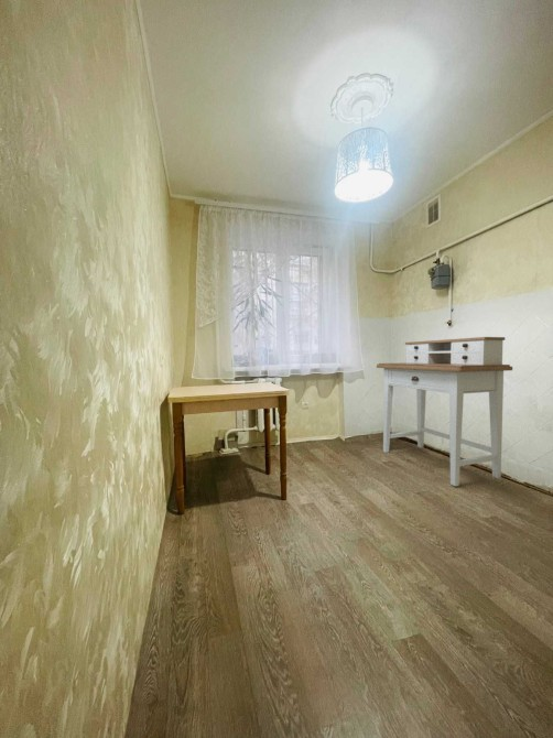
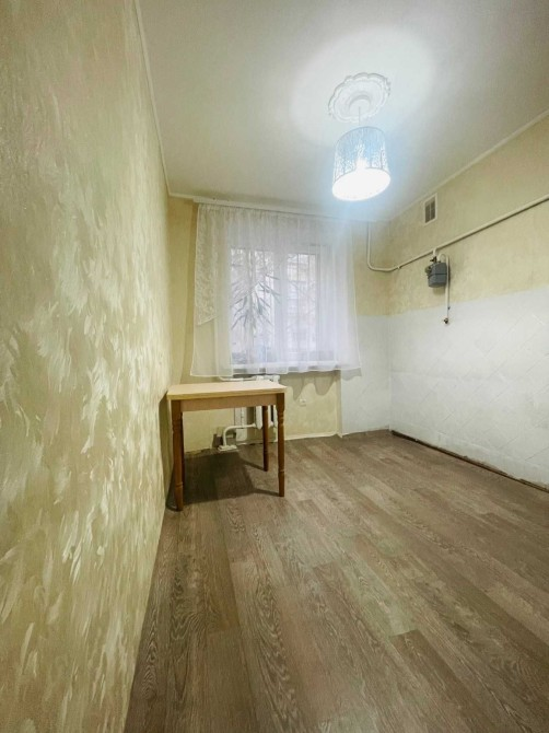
- desk [376,336,513,487]
